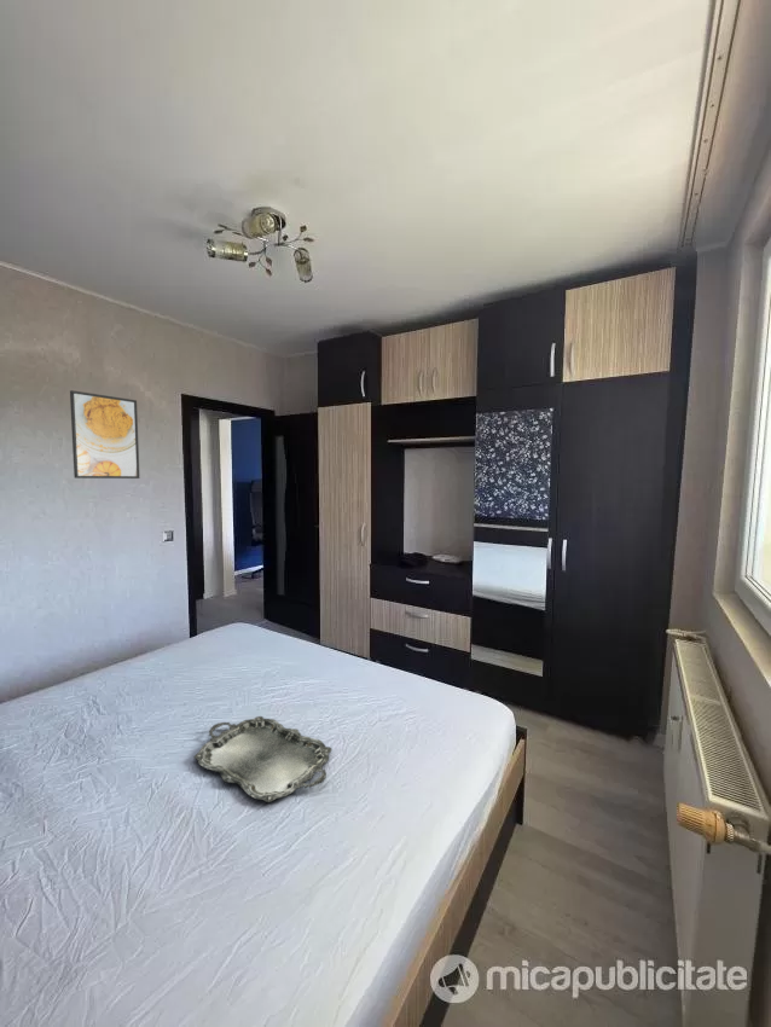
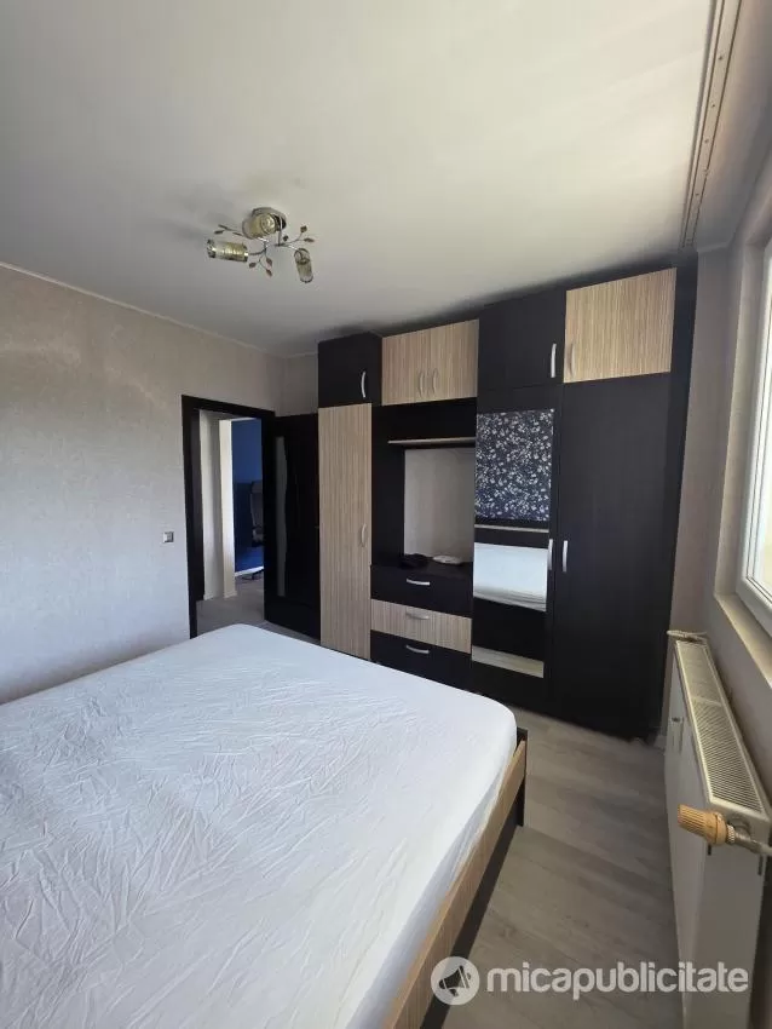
- serving tray [192,715,334,803]
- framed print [69,389,141,480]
